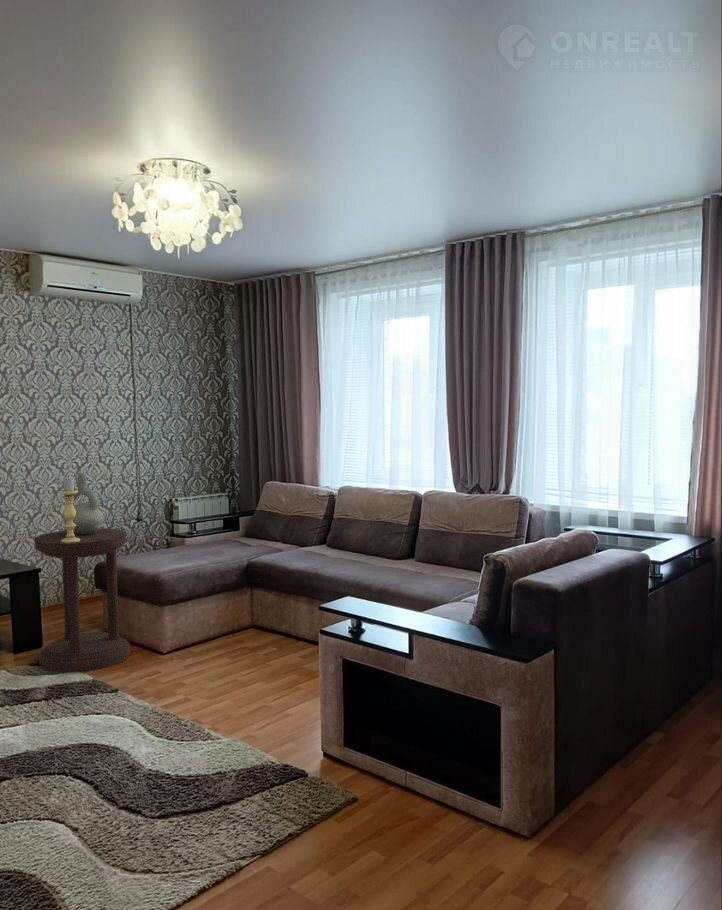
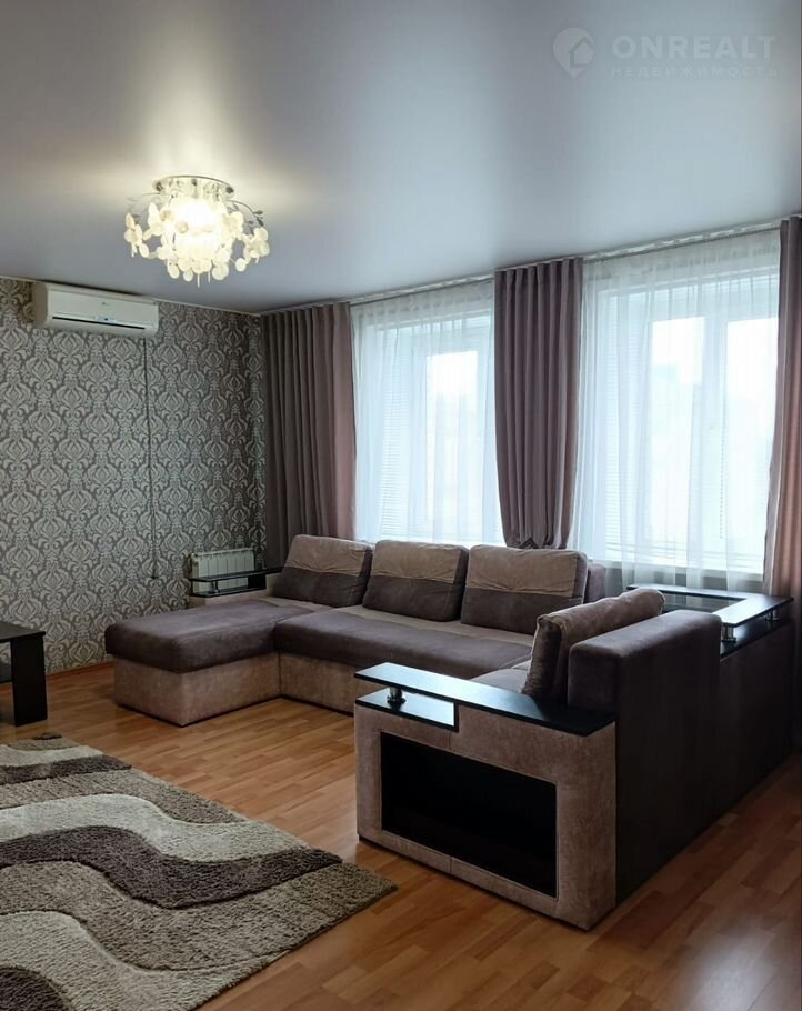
- side table [33,527,131,673]
- decorative vase [62,471,105,534]
- candle holder [59,475,80,543]
